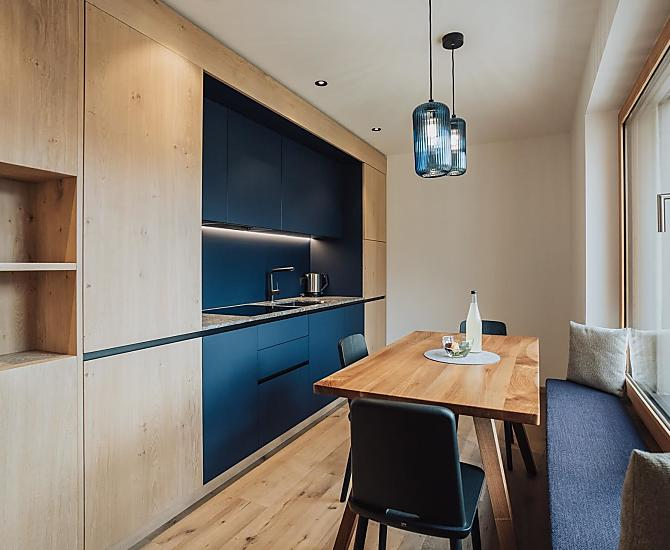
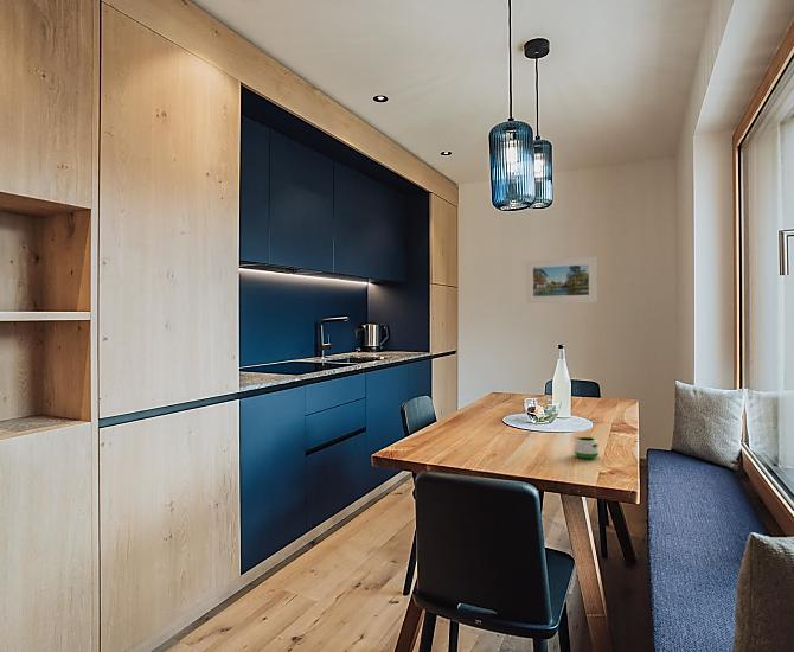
+ mug [574,435,600,460]
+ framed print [525,256,598,305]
